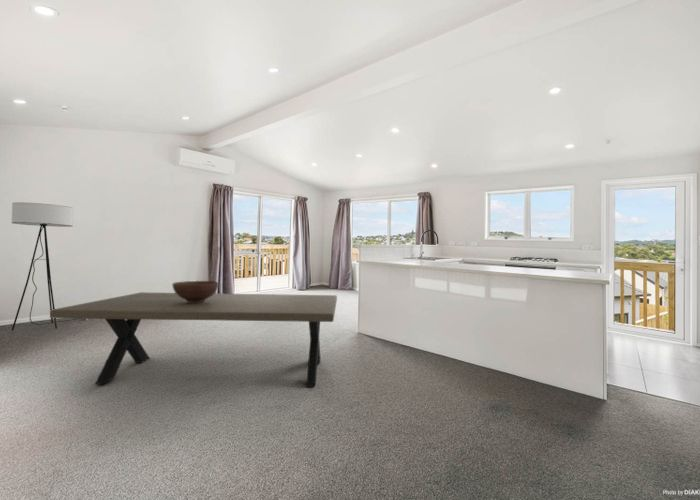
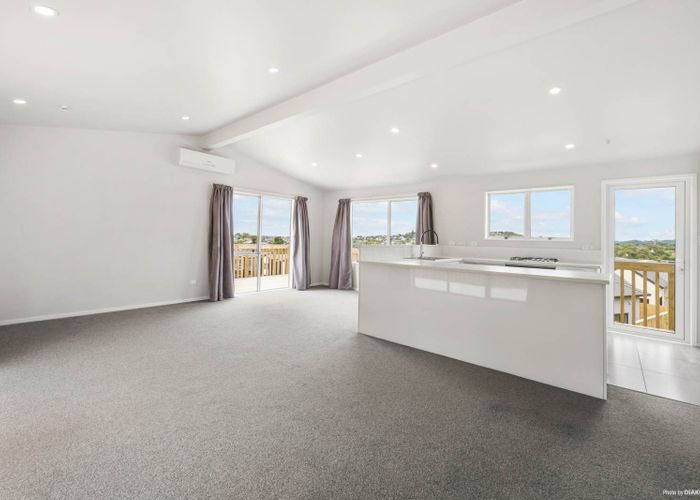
- floor lamp [10,201,89,332]
- fruit bowl [171,280,220,303]
- dining table [49,291,338,388]
